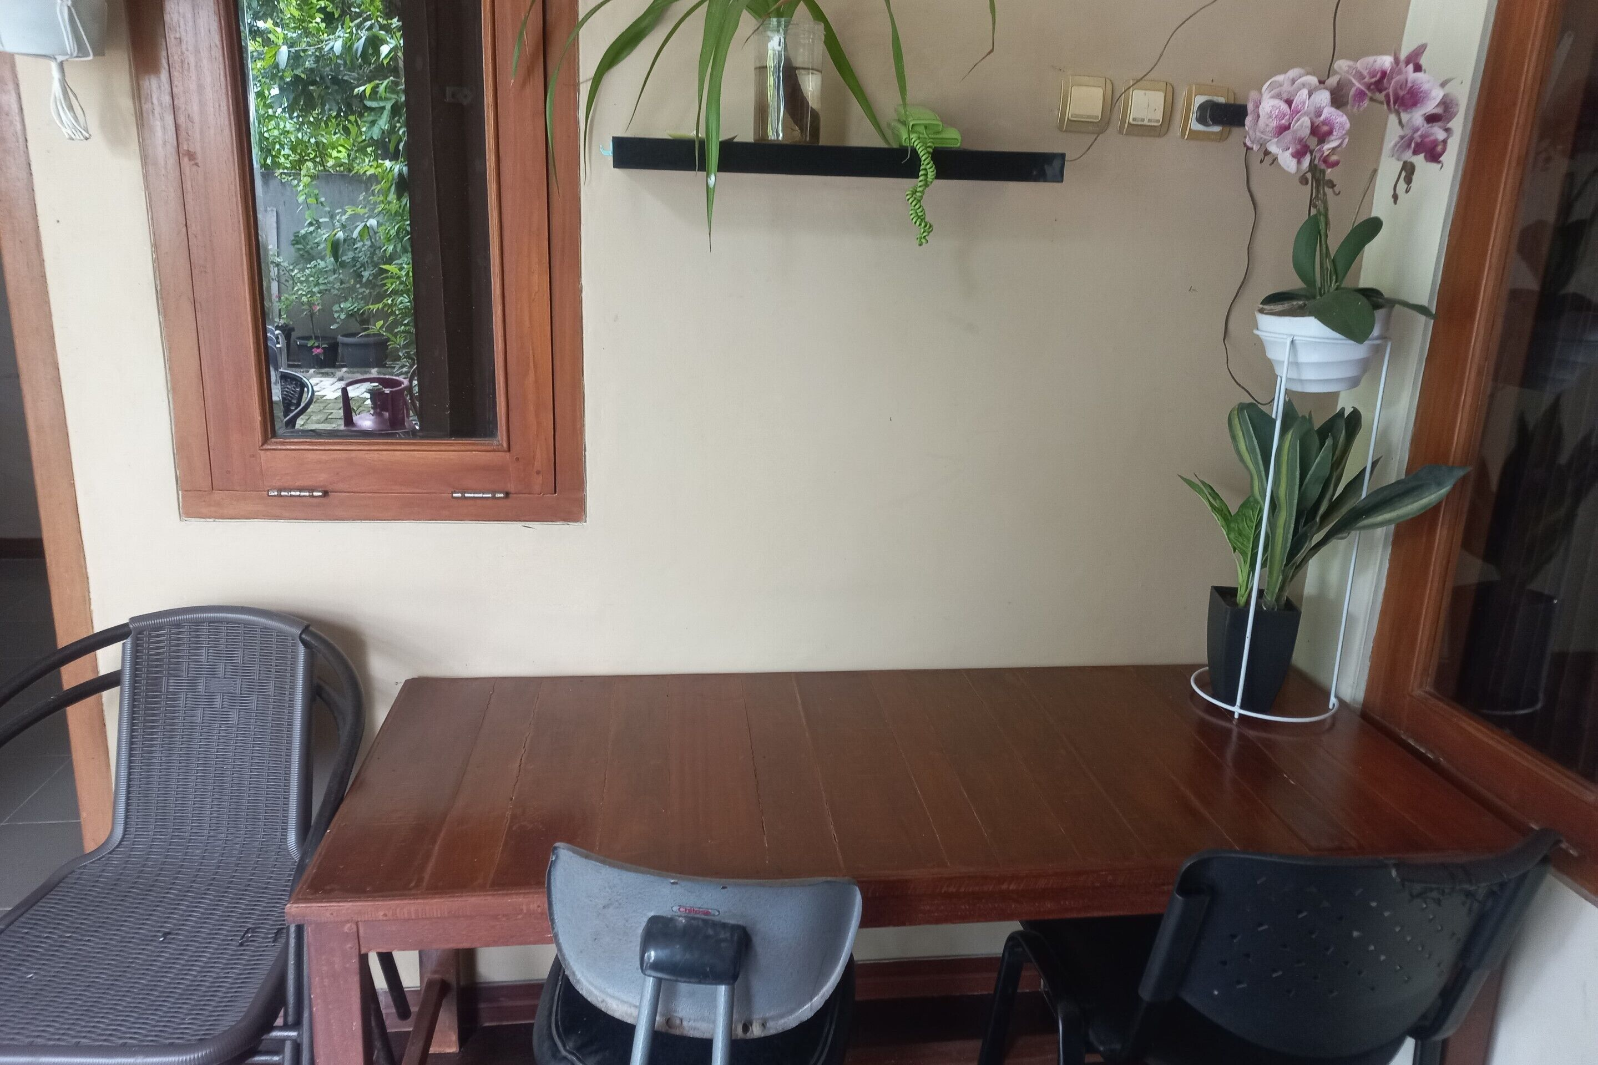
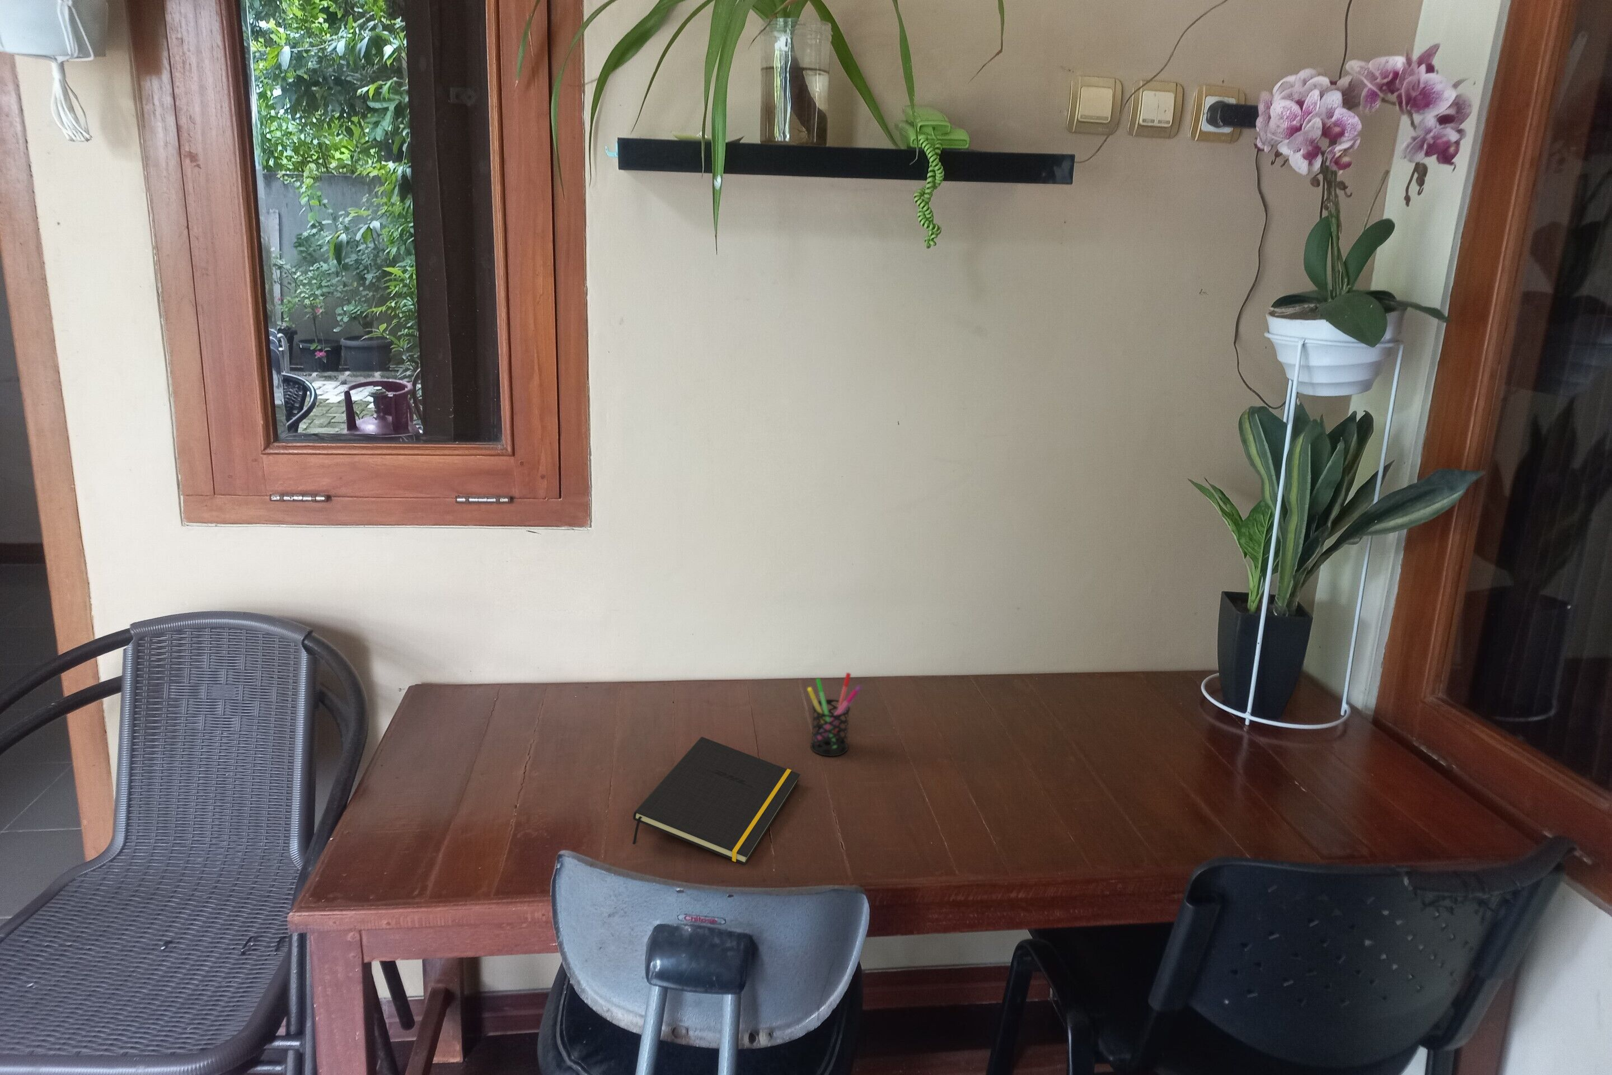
+ notepad [632,737,800,865]
+ pen holder [806,672,862,757]
